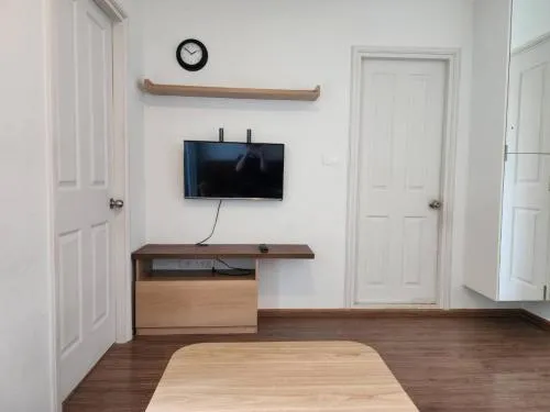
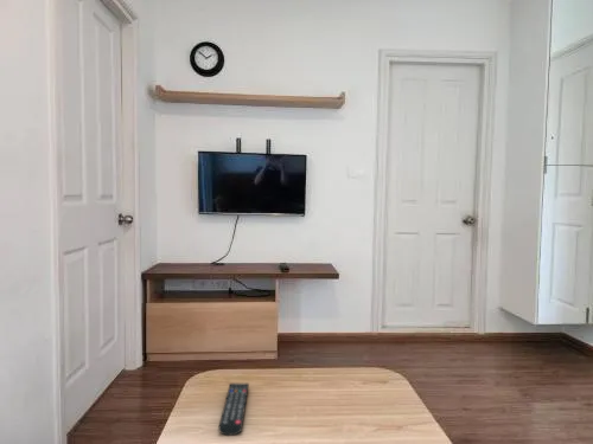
+ remote control [217,382,250,437]
